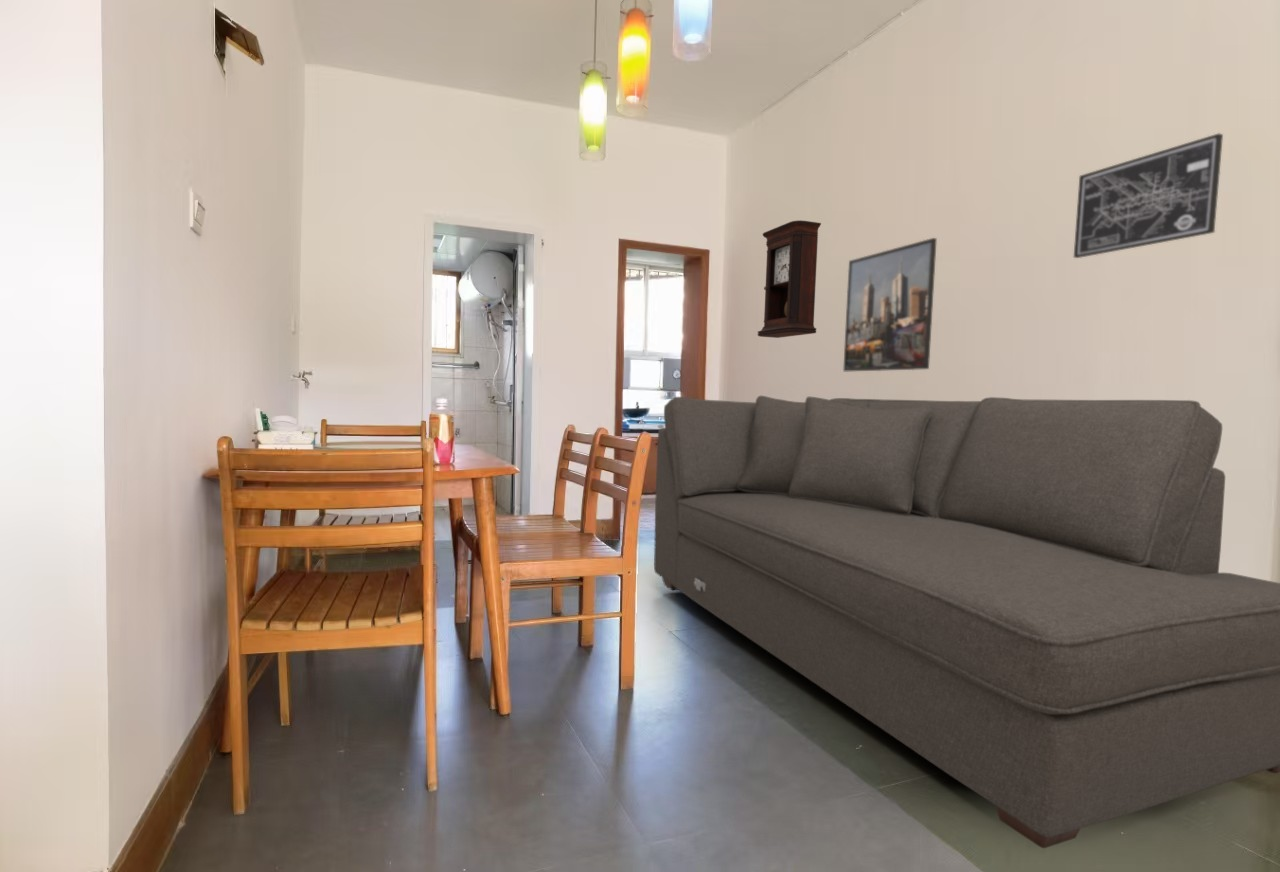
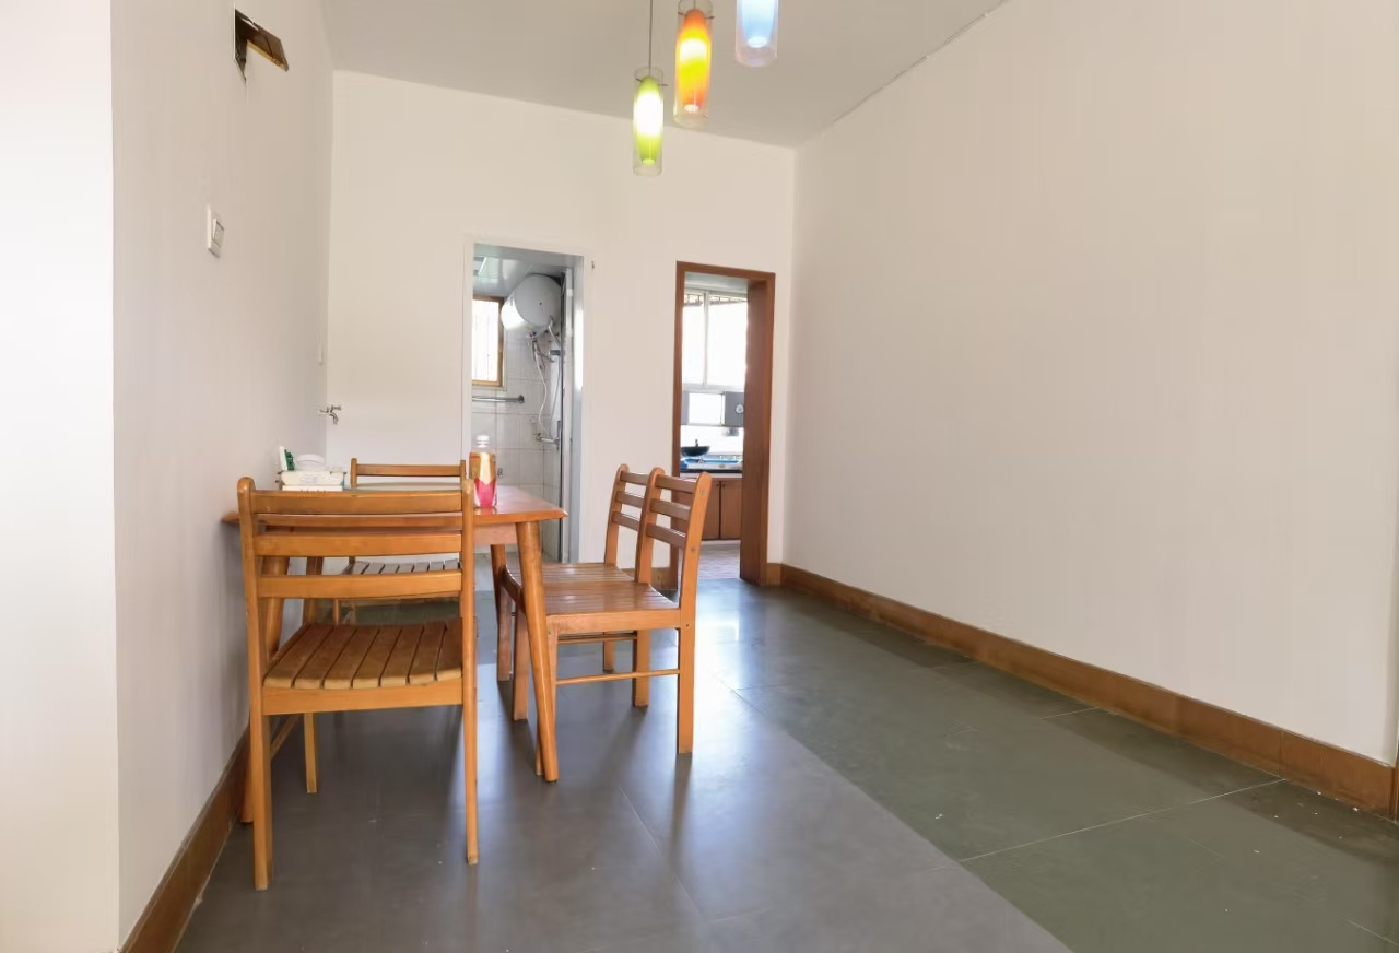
- wall art [1073,132,1224,259]
- sofa [653,395,1280,849]
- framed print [842,237,938,372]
- pendulum clock [756,219,822,339]
